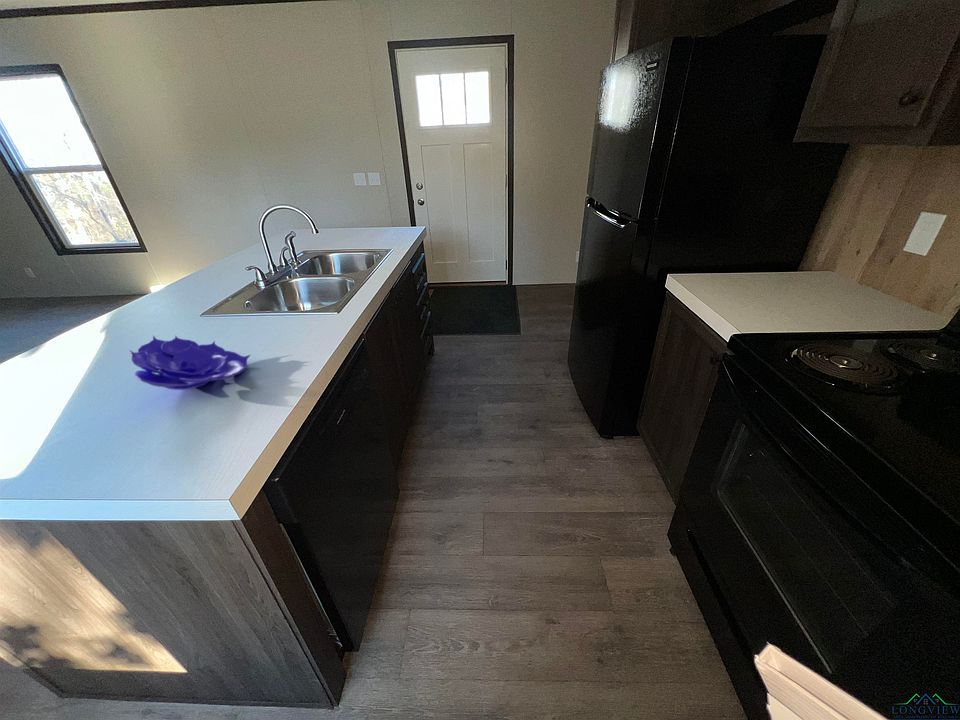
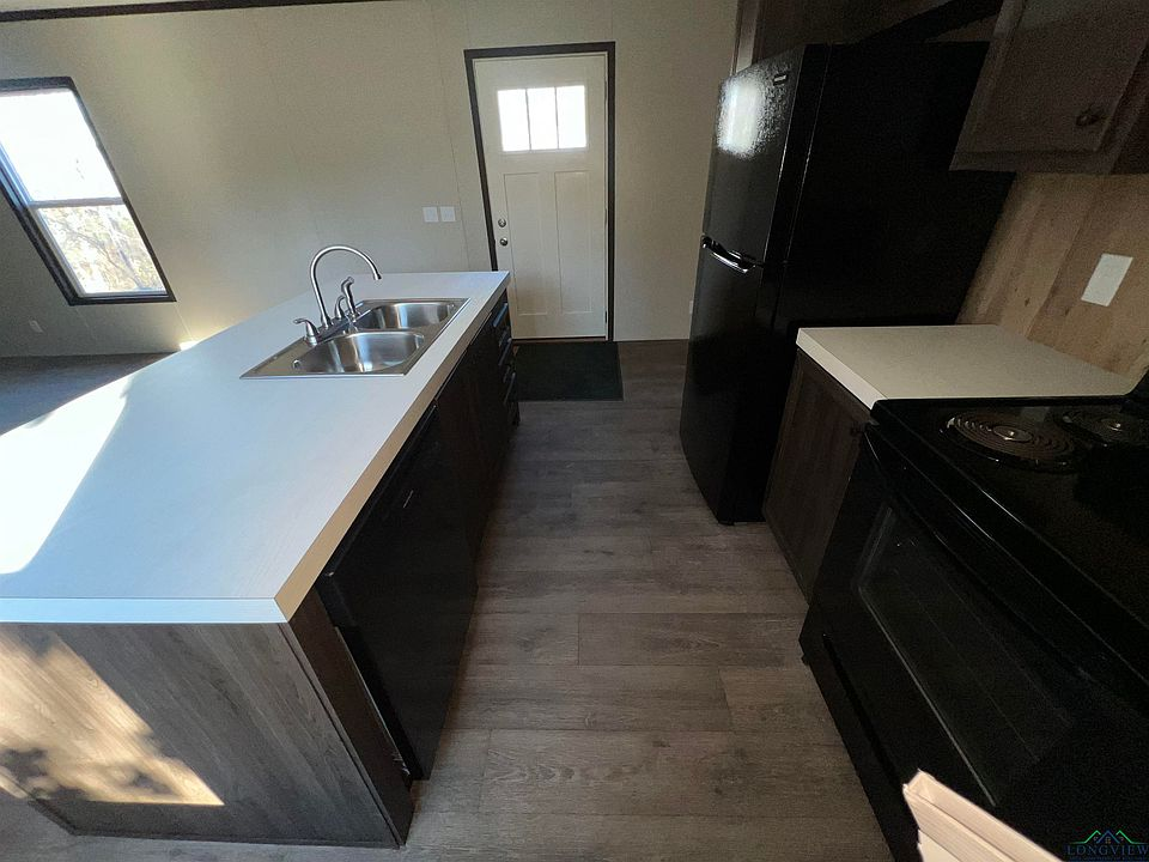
- decorative bowl [128,334,251,391]
